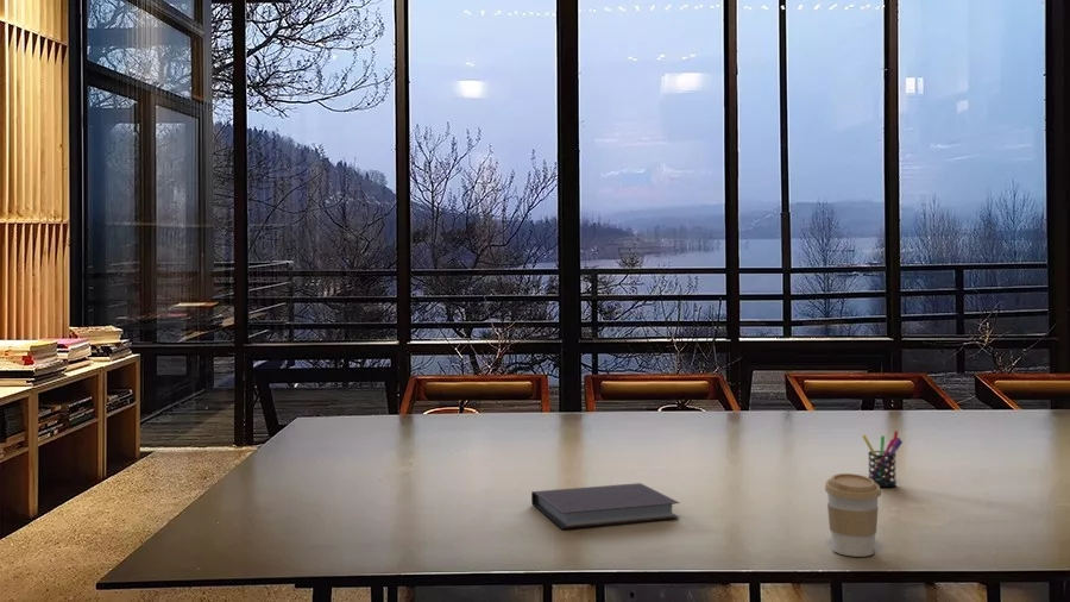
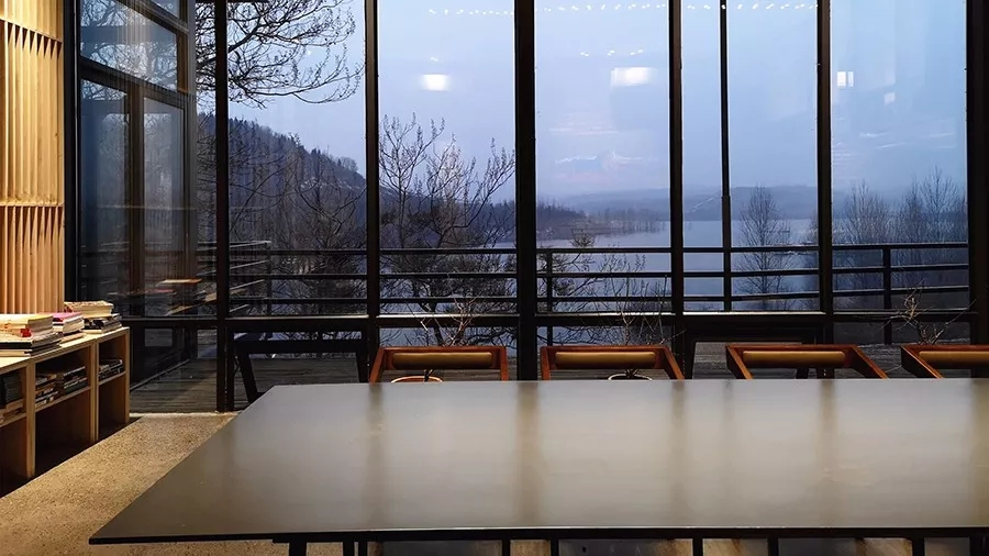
- pen holder [861,429,904,488]
- coffee cup [824,472,882,558]
- notebook [530,482,681,529]
